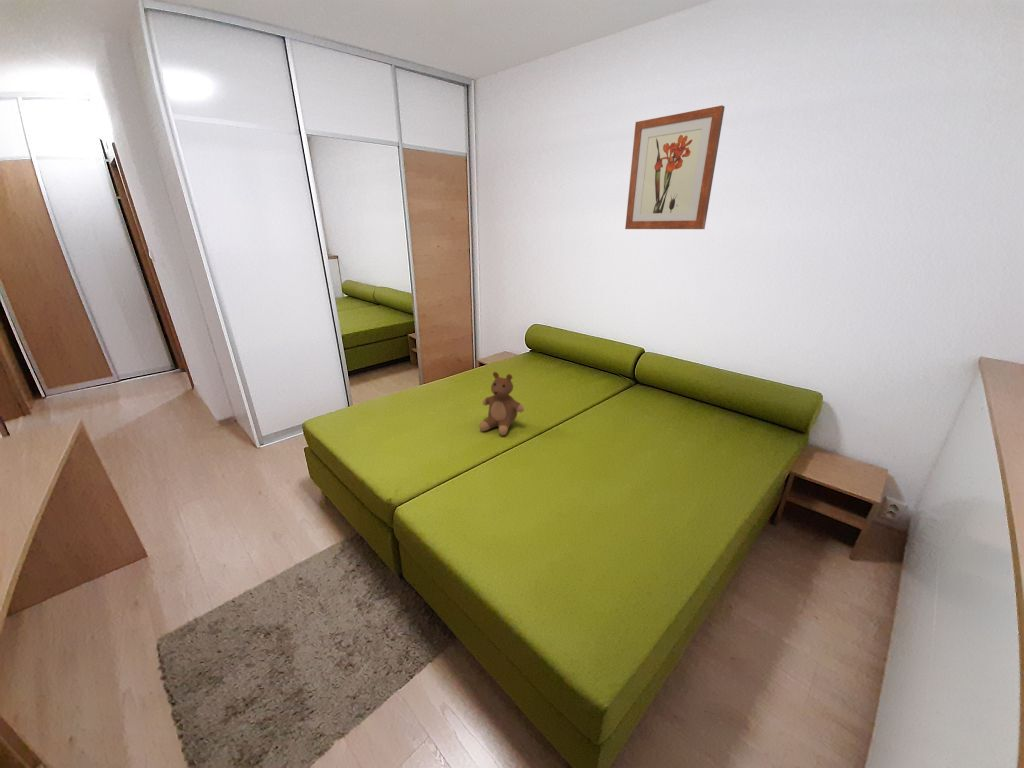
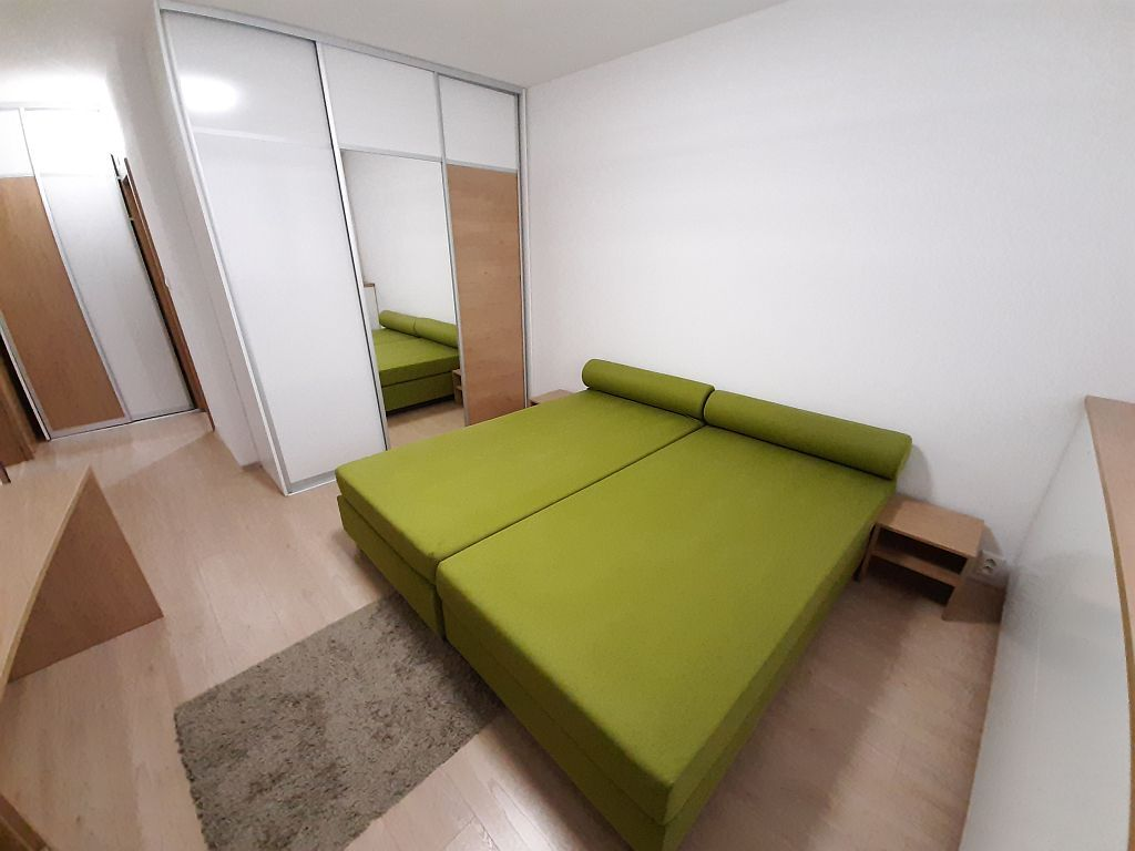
- wall art [624,105,726,230]
- teddy bear [478,371,525,436]
